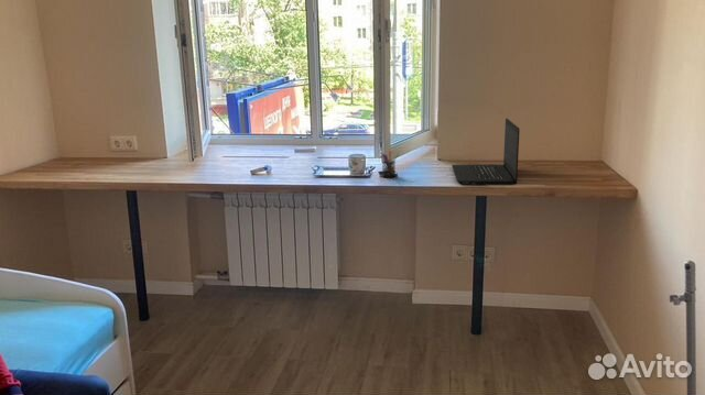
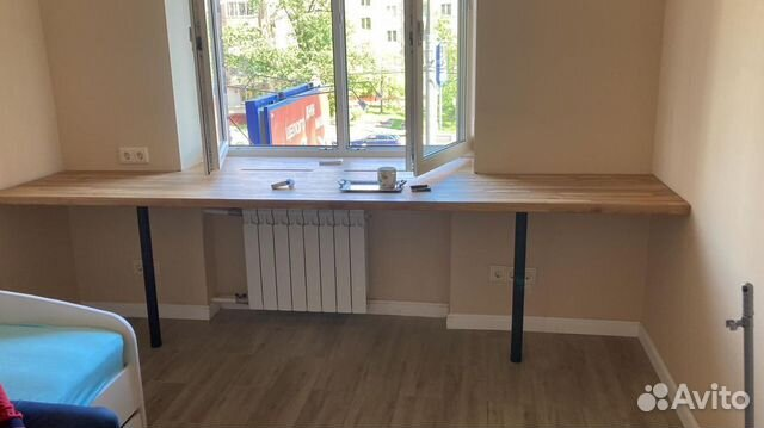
- laptop [451,118,521,186]
- pen holder [380,150,400,178]
